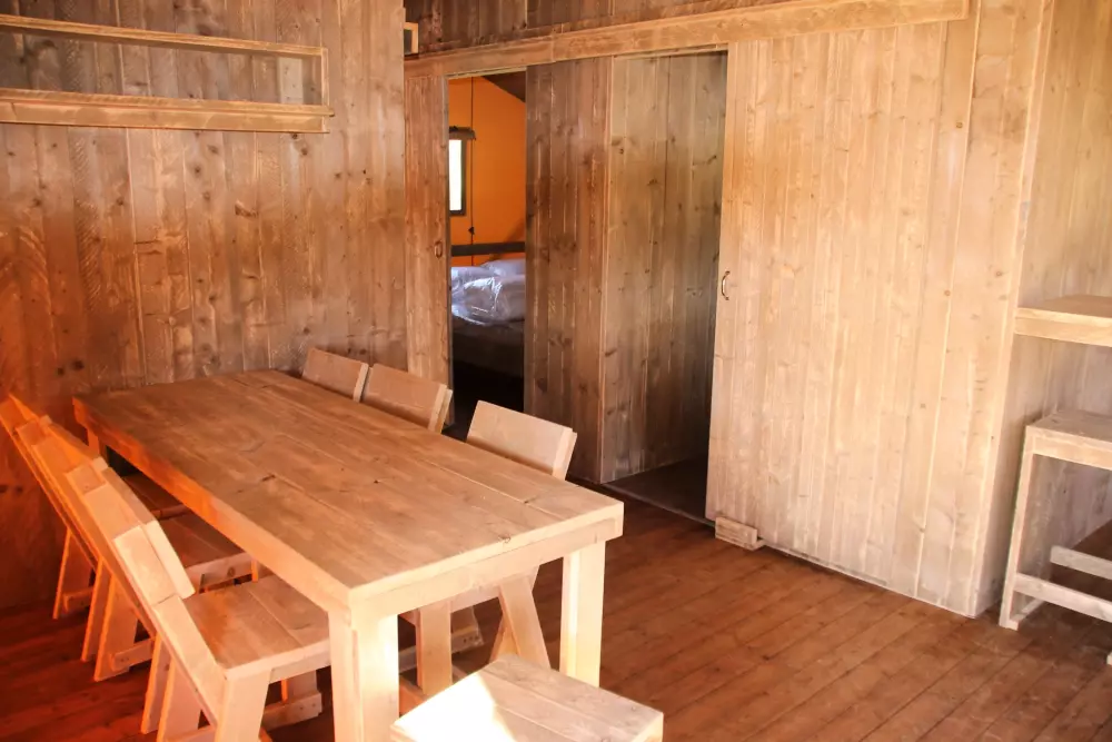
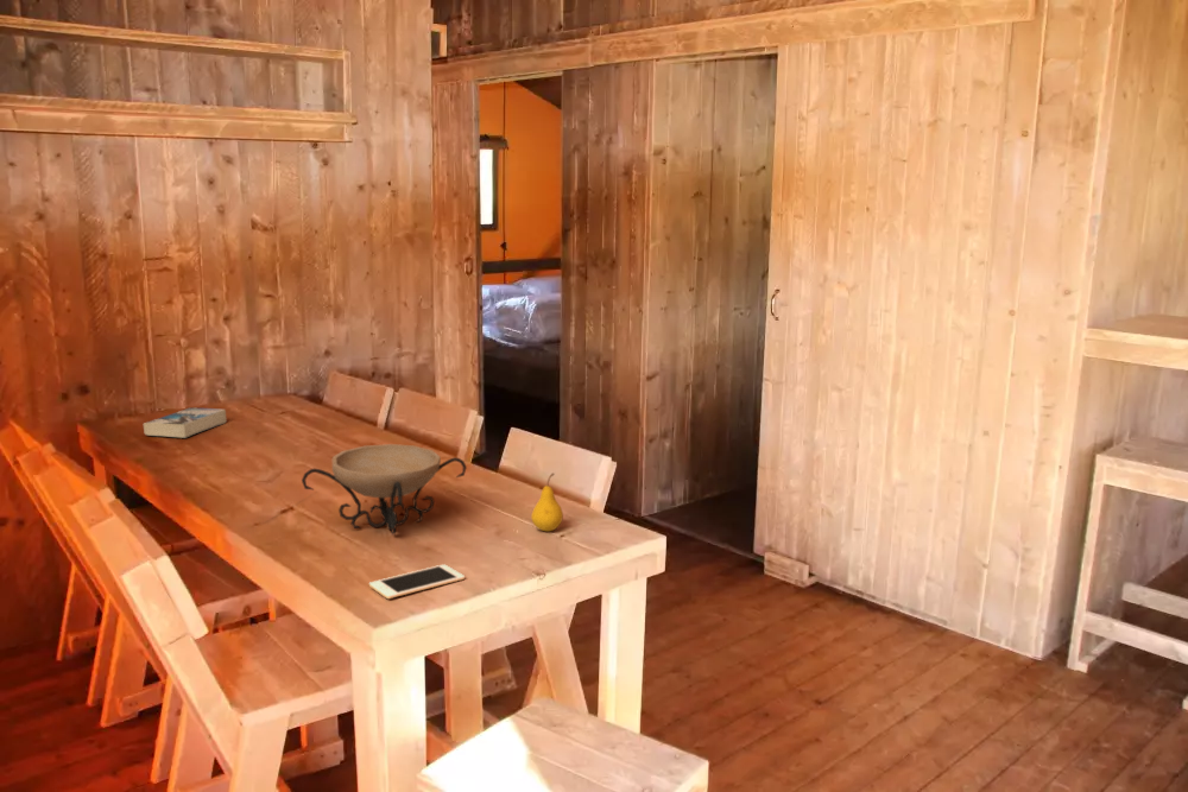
+ fruit [530,471,564,532]
+ decorative bowl [301,443,468,537]
+ book [143,406,228,439]
+ cell phone [368,563,466,600]
